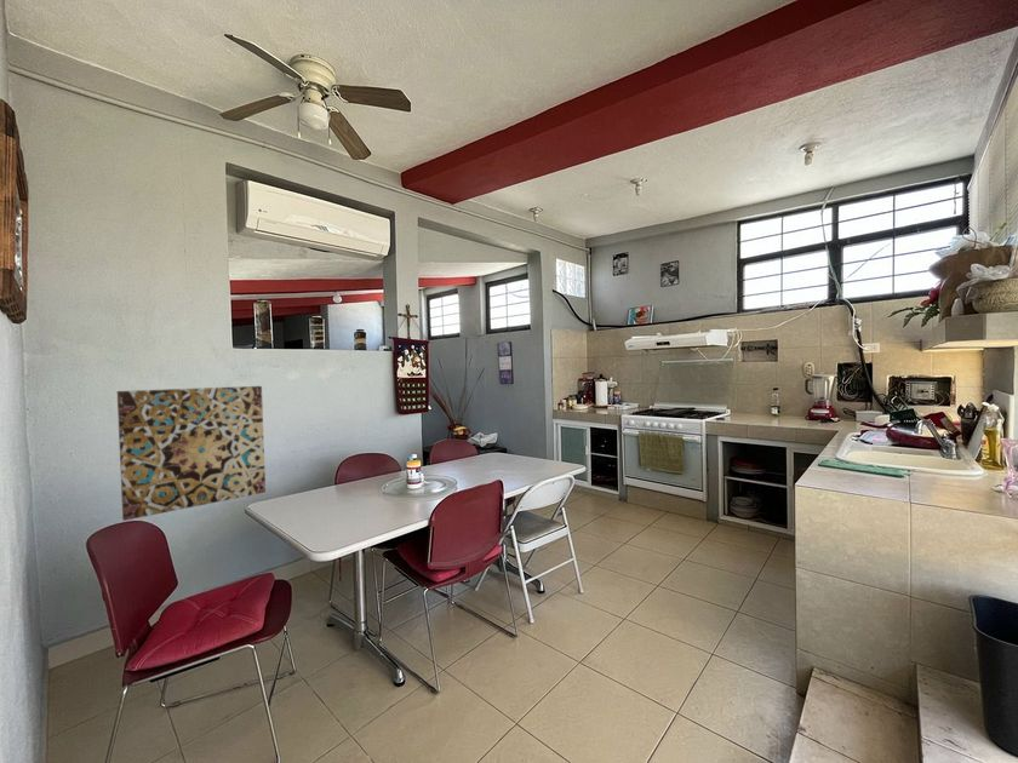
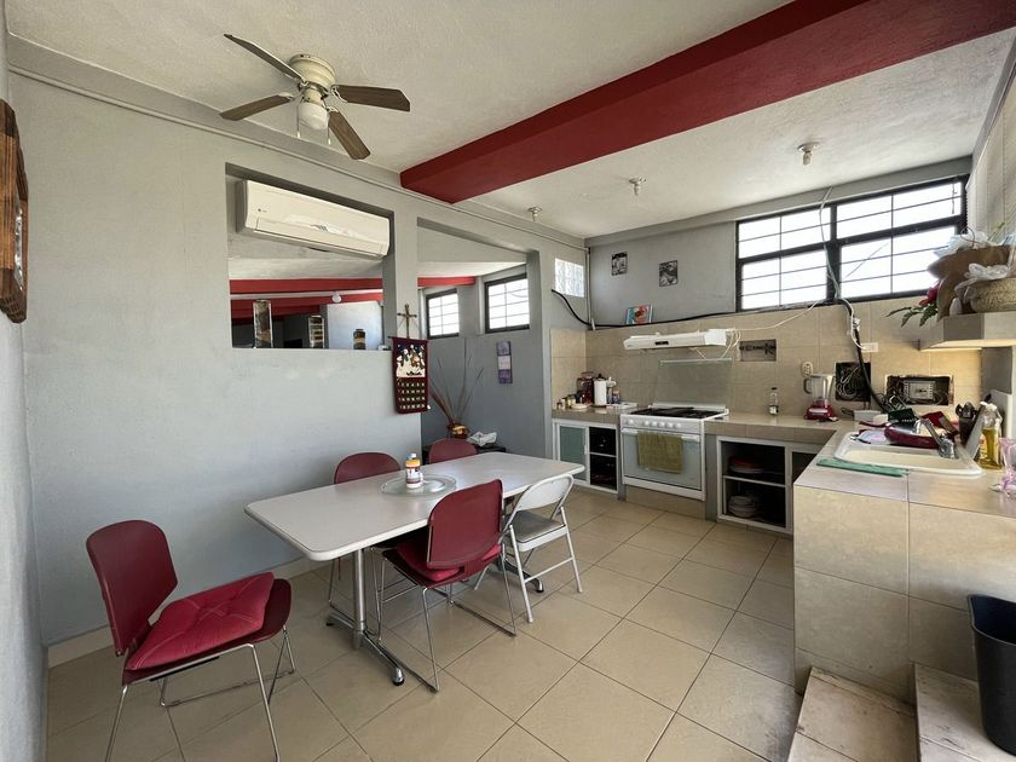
- wall art [116,385,267,522]
